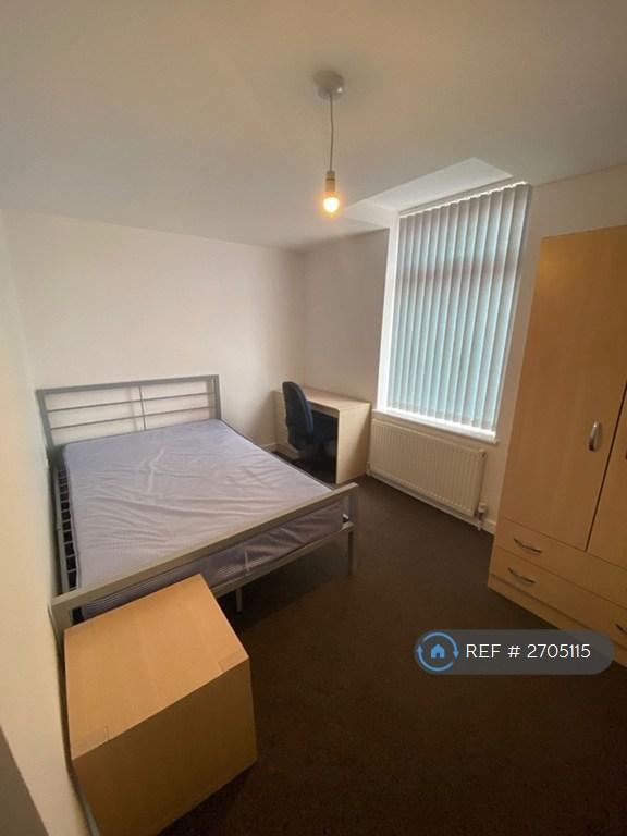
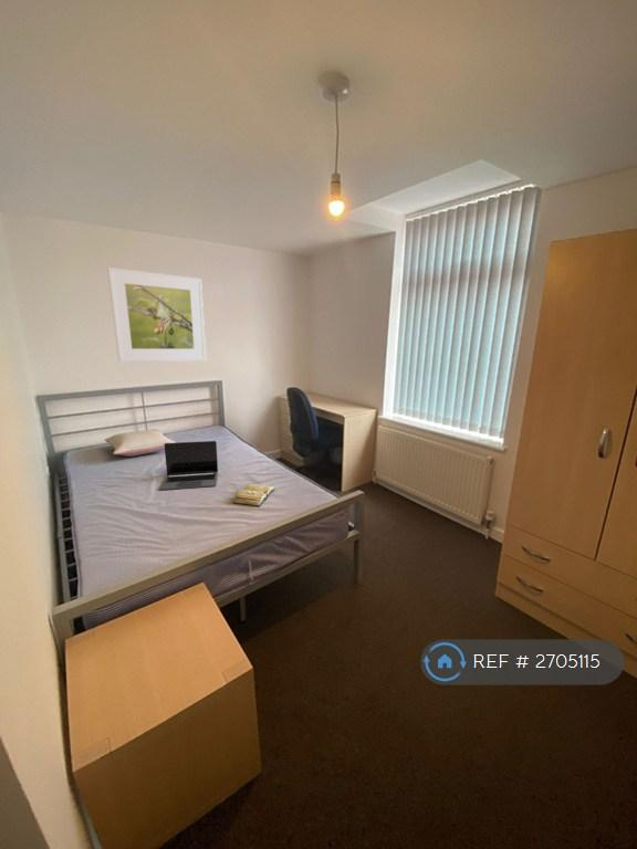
+ diary [232,482,275,507]
+ pillow [104,428,176,458]
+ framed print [106,266,207,363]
+ laptop [159,440,219,491]
